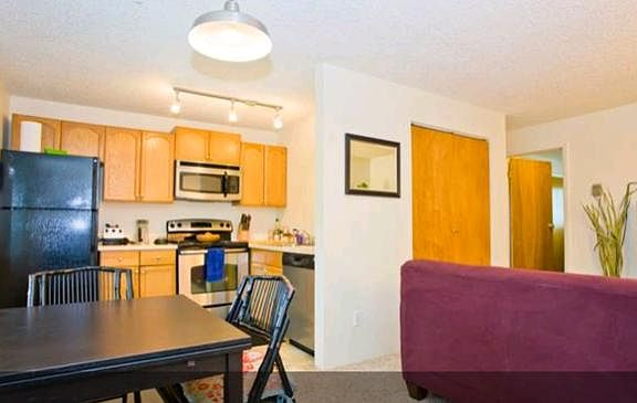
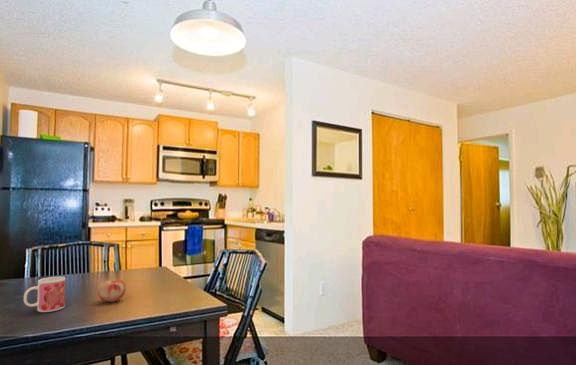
+ fruit [96,278,127,303]
+ mug [23,276,66,313]
